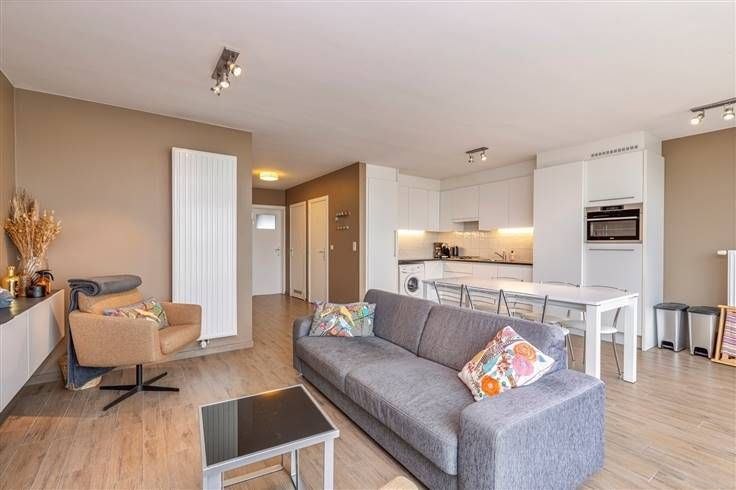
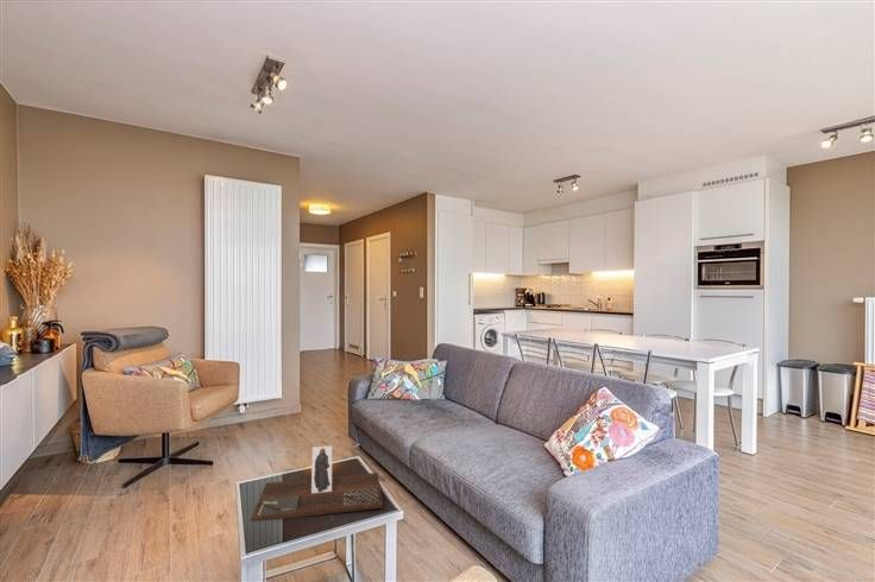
+ decorative tray [250,444,384,523]
